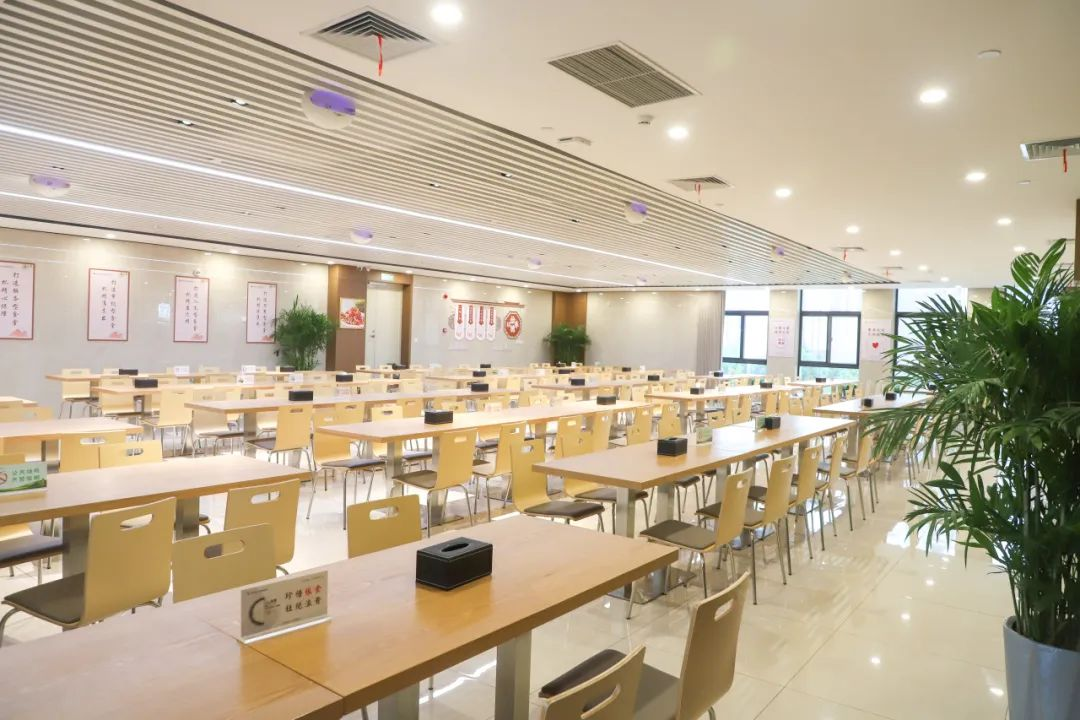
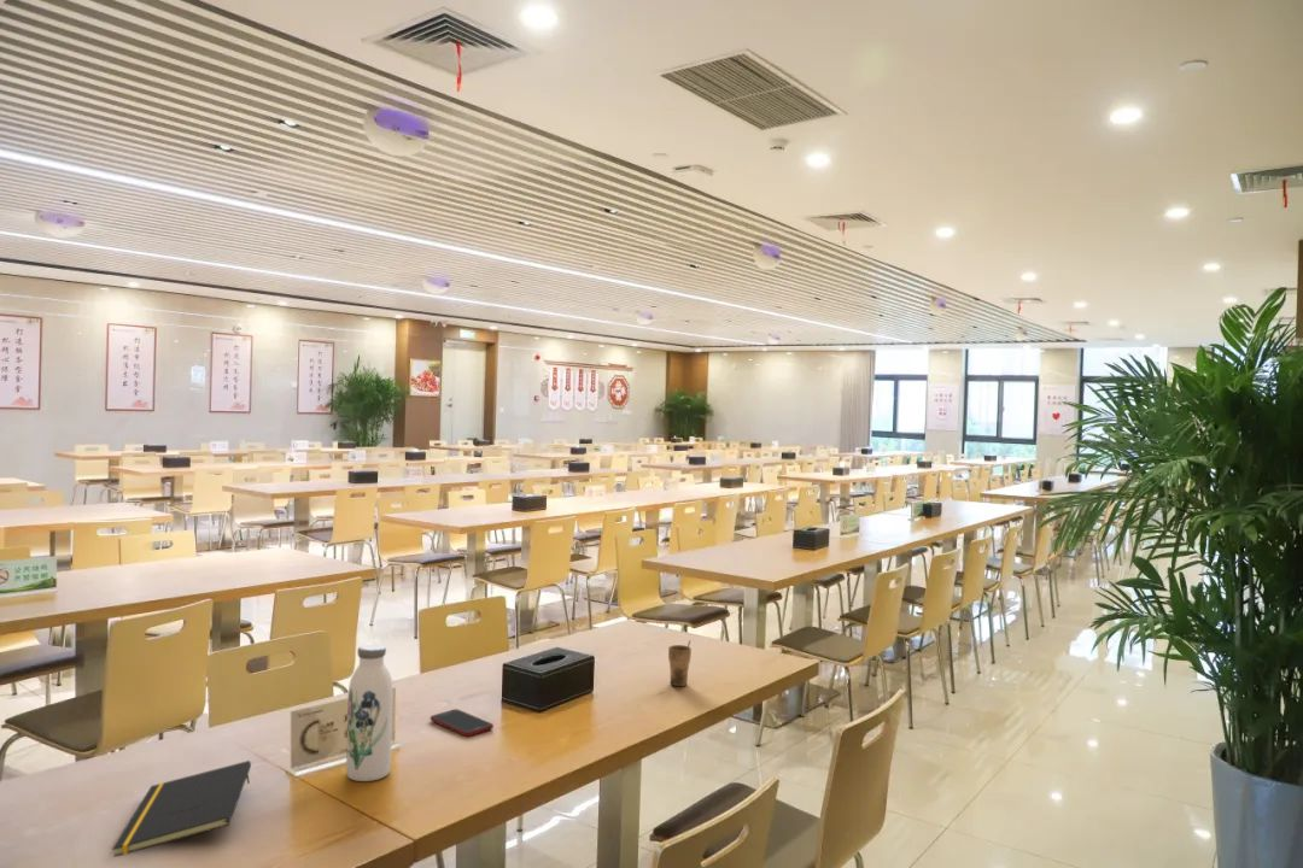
+ notepad [111,760,252,857]
+ water bottle [345,643,395,782]
+ cell phone [430,708,495,738]
+ cup [667,639,693,687]
